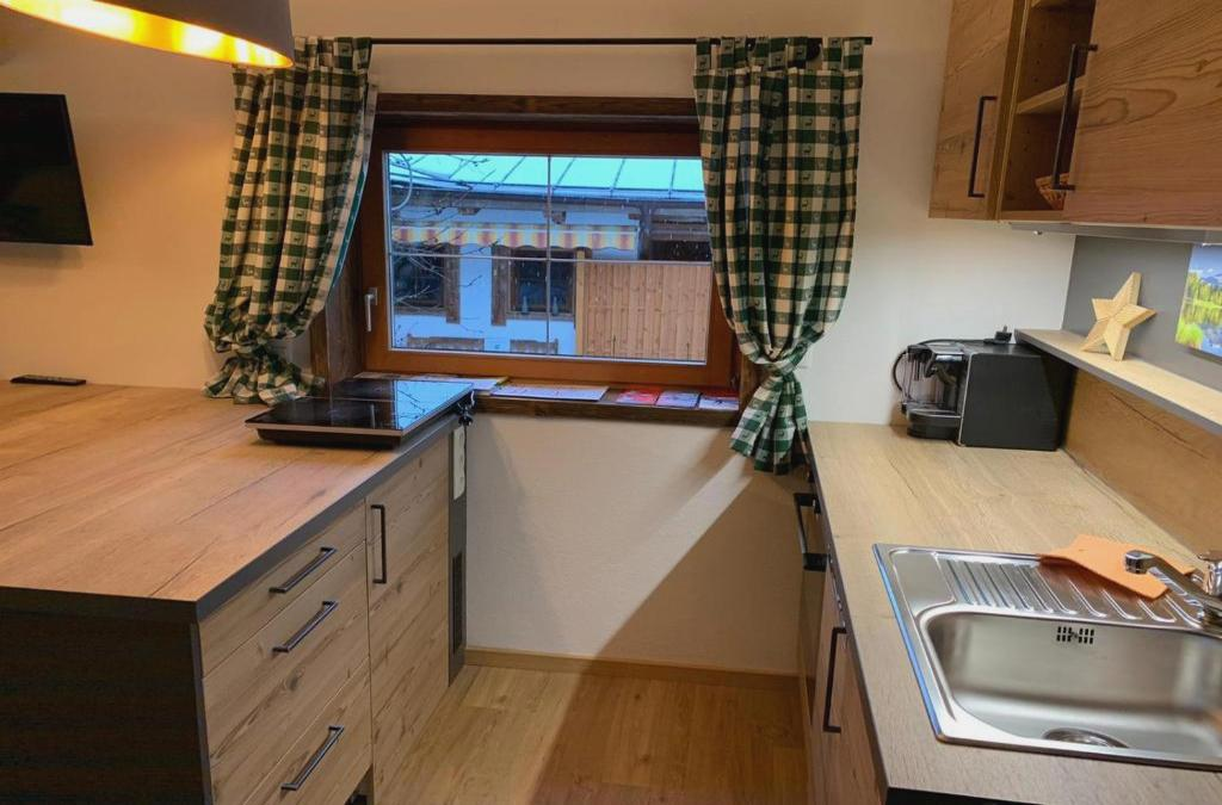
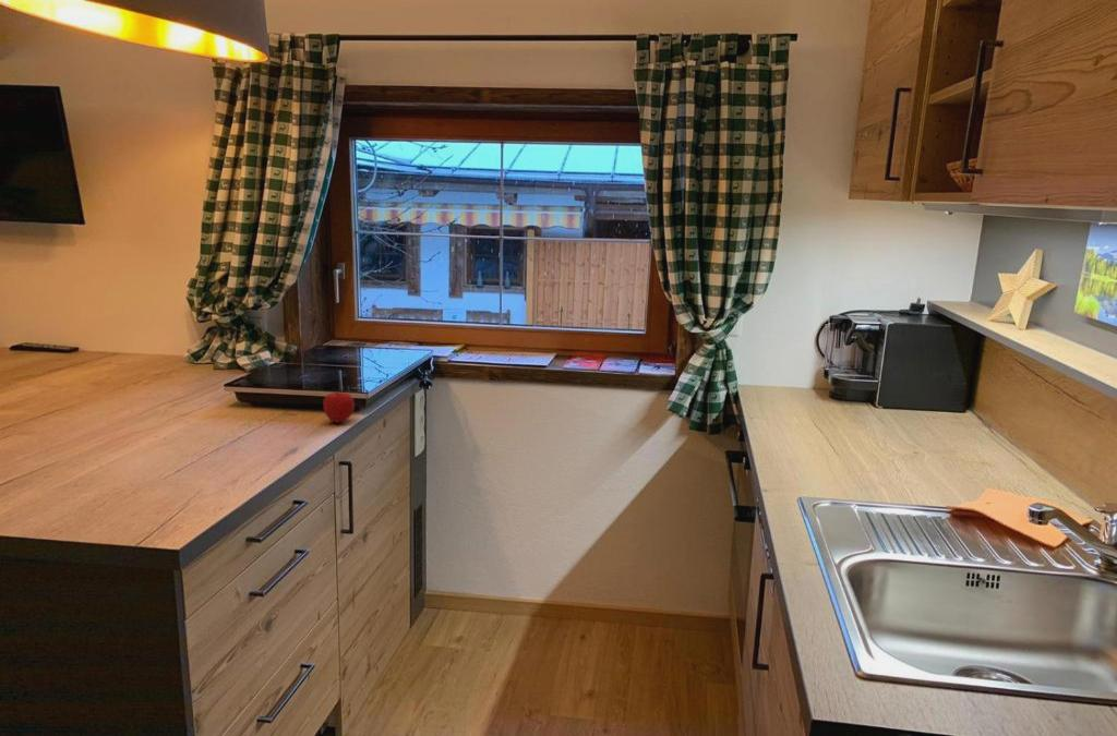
+ apple [322,390,356,424]
